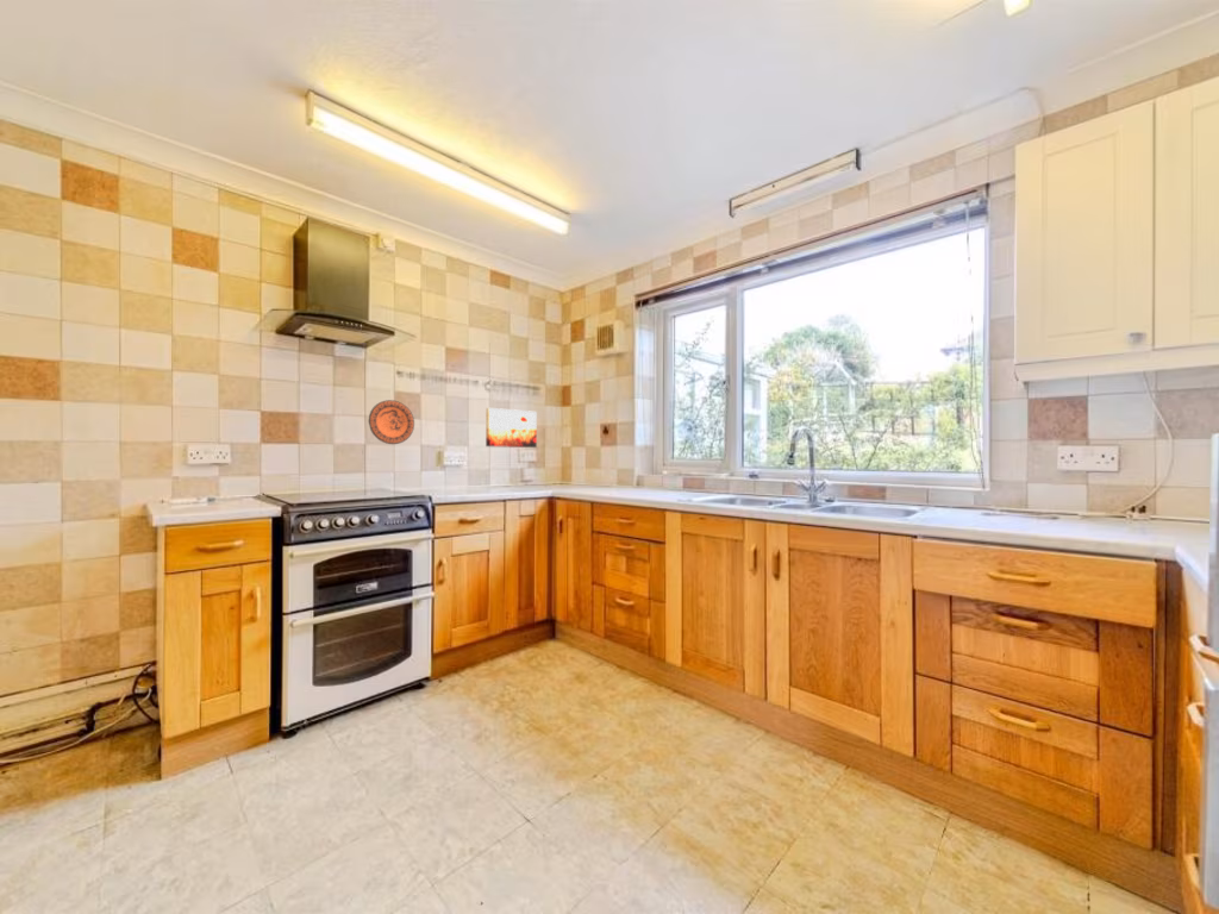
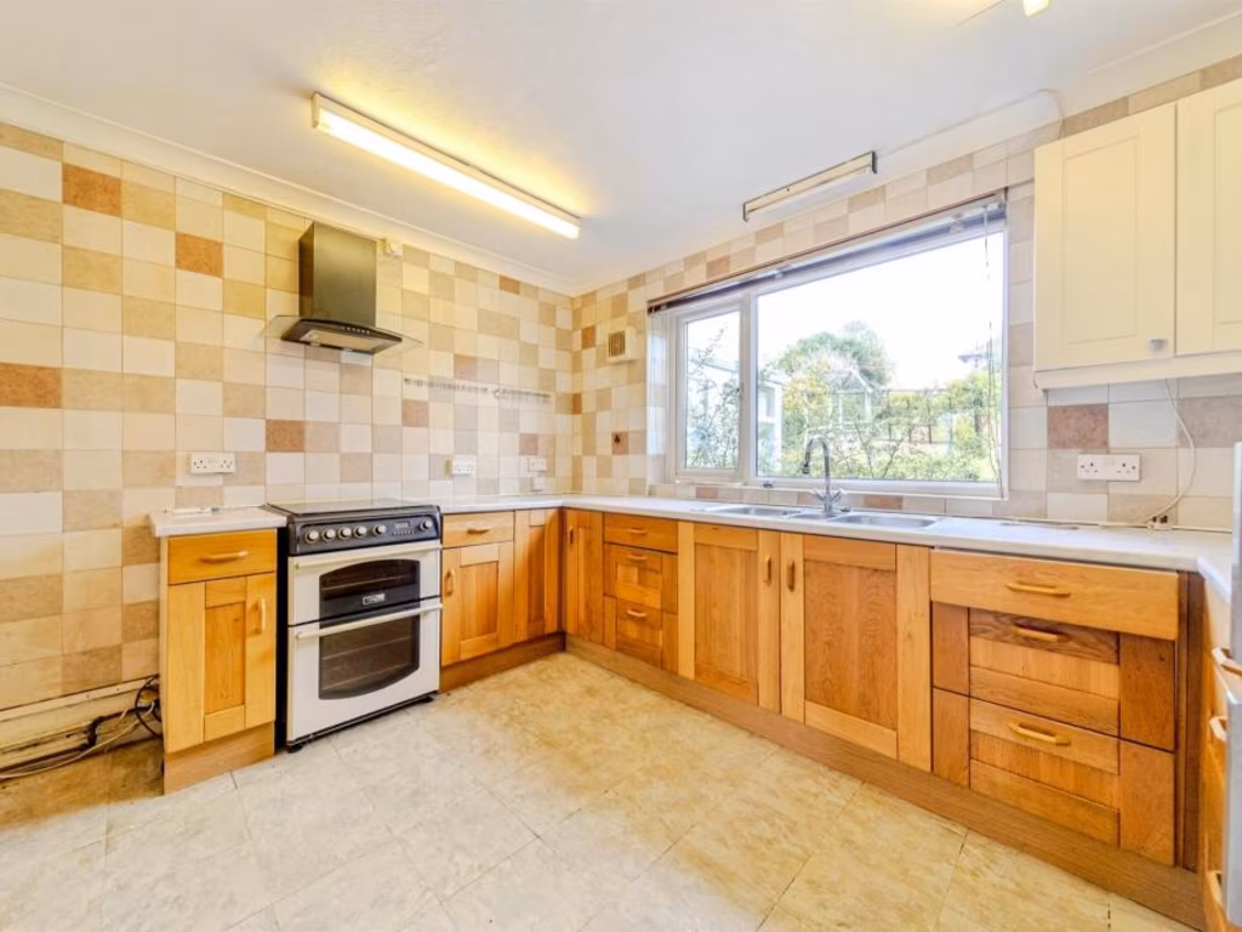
- wall art [485,407,538,449]
- decorative plate [368,399,415,445]
